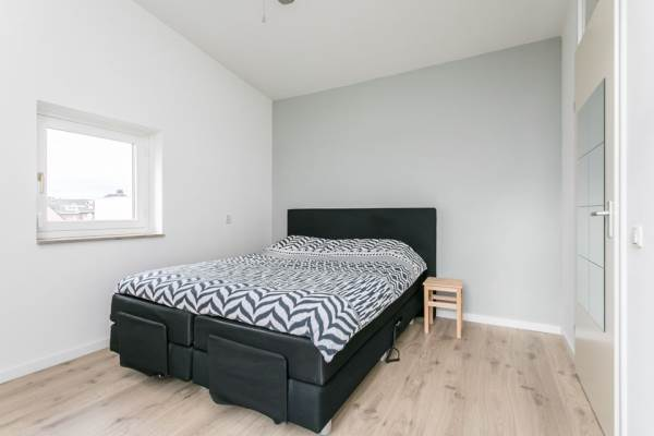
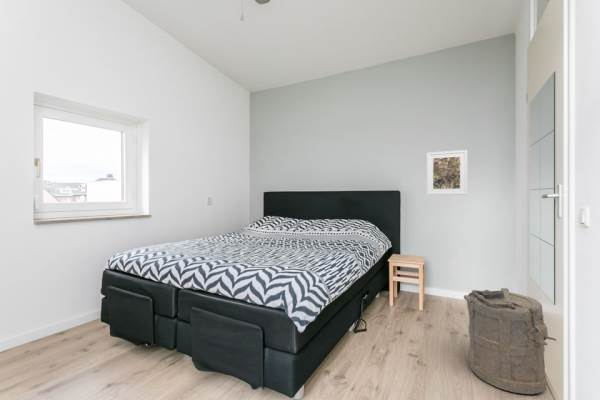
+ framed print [426,149,469,196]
+ laundry hamper [463,287,557,395]
